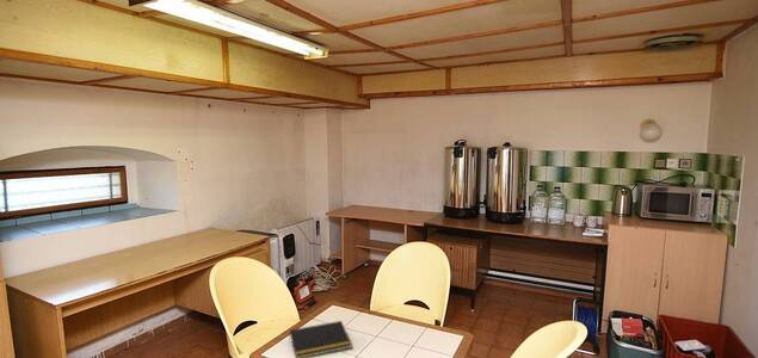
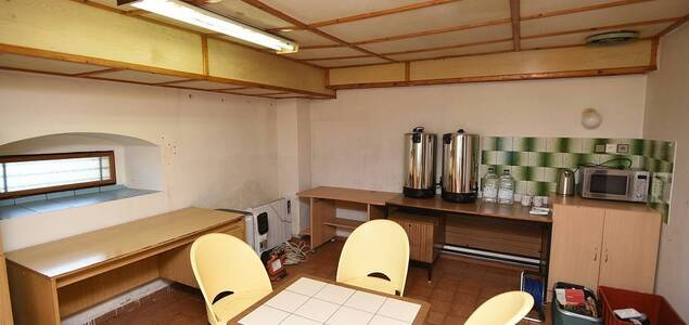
- notepad [288,320,353,358]
